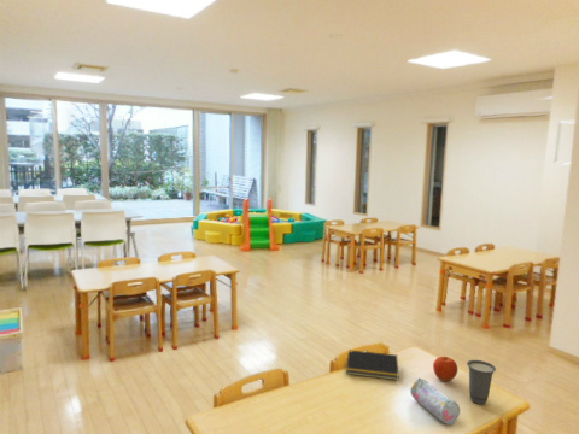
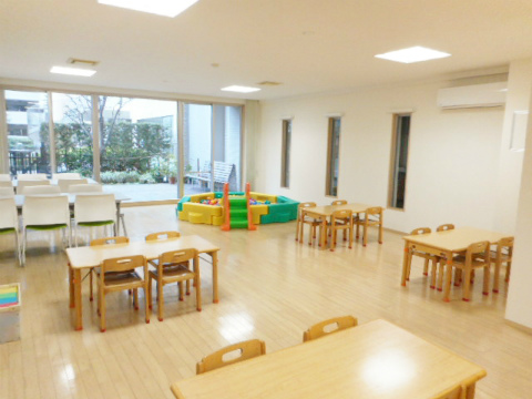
- notepad [345,348,399,381]
- cup [466,359,497,405]
- fruit [432,356,458,382]
- pencil case [409,377,461,426]
